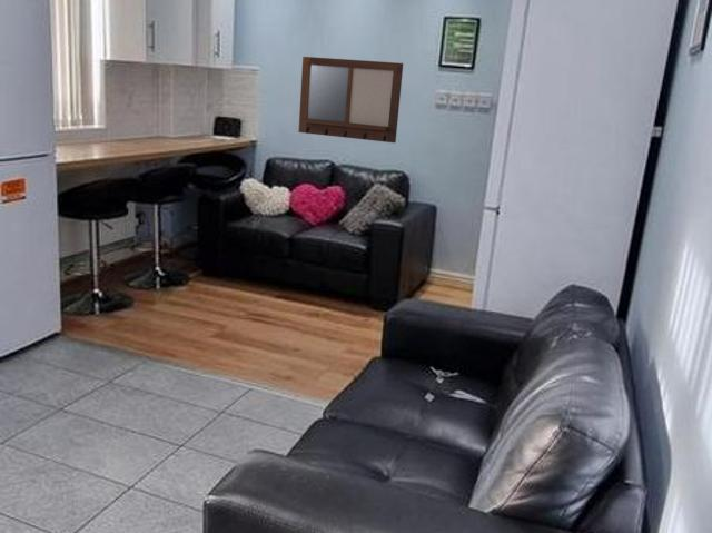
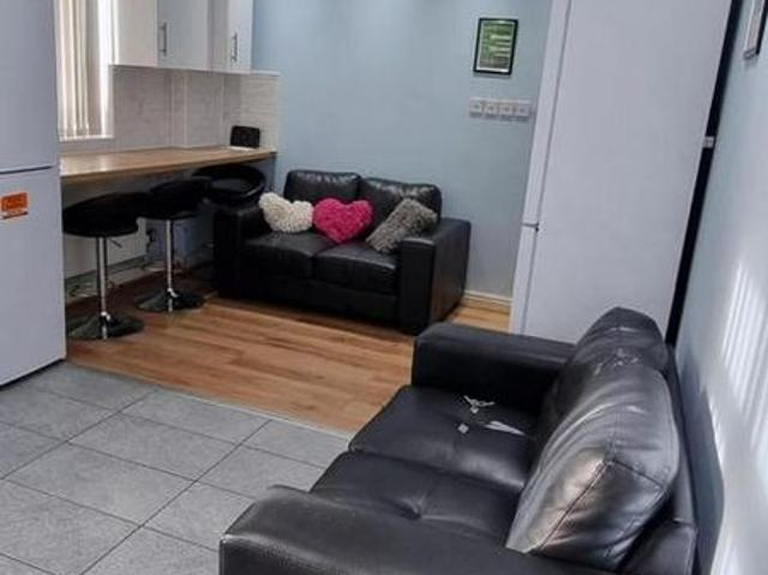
- writing board [297,56,404,144]
